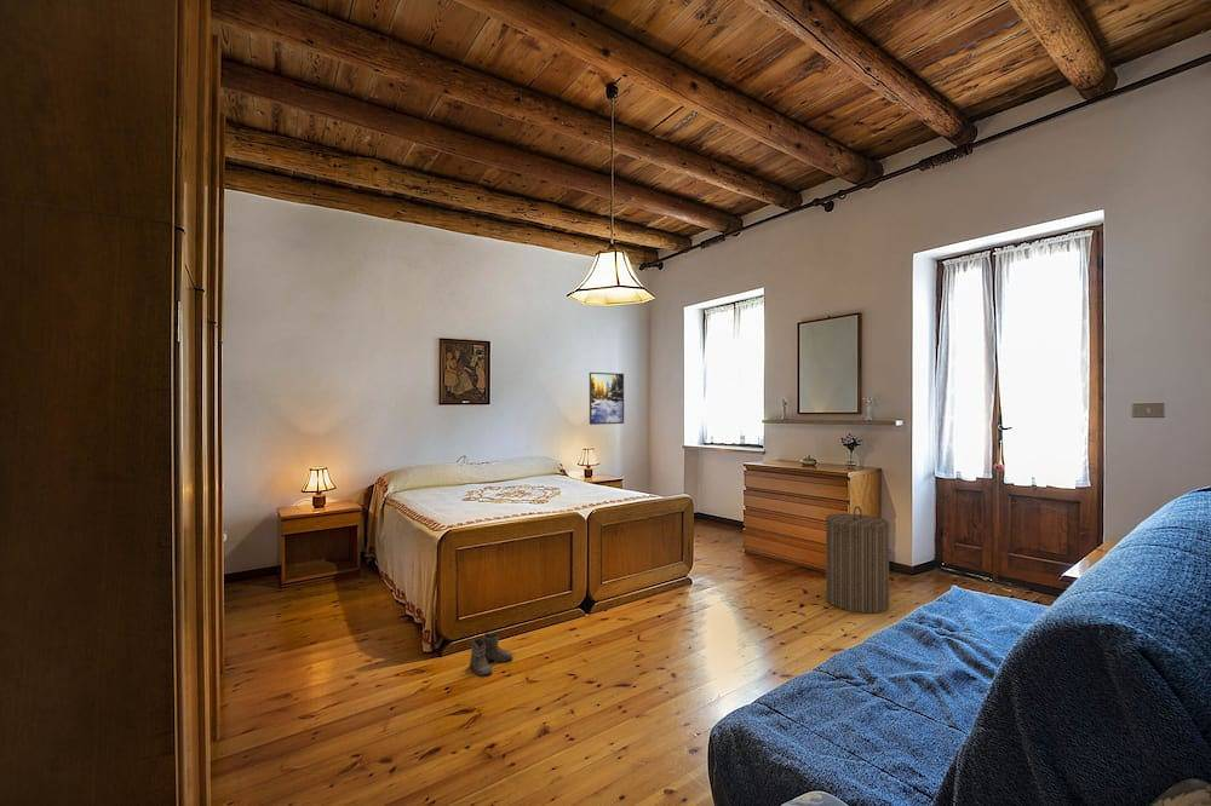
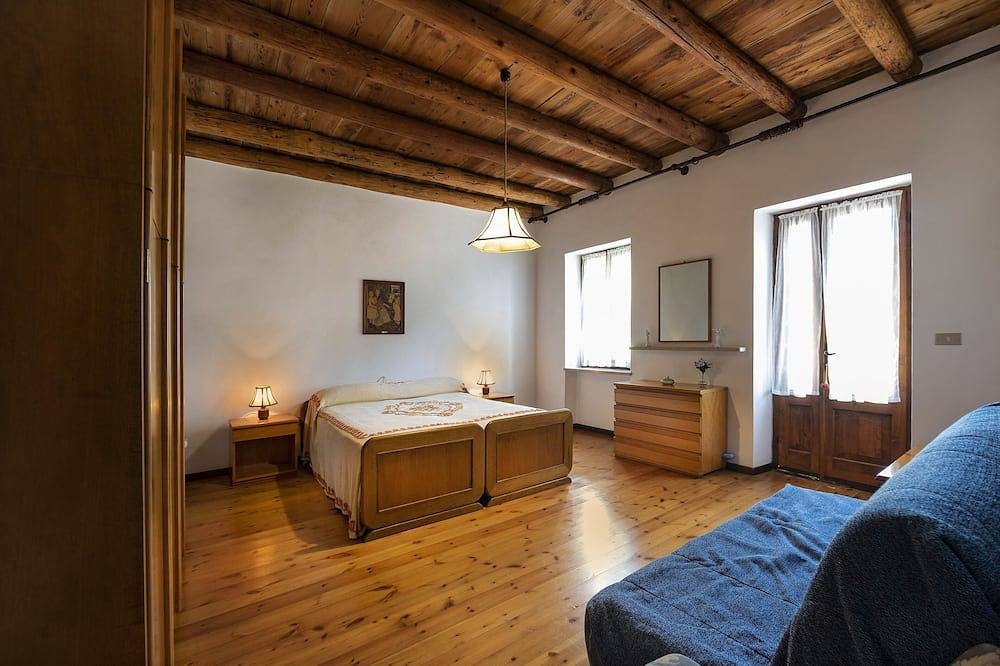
- boots [466,632,513,678]
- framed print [589,372,625,426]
- laundry hamper [825,505,890,615]
